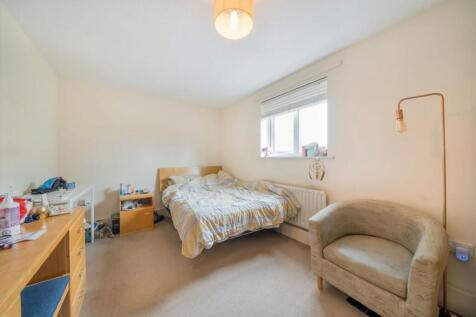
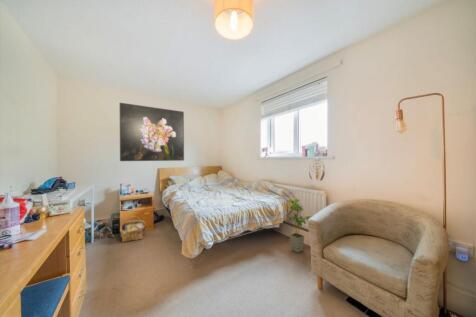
+ woven basket [119,215,147,243]
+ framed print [119,102,185,162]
+ house plant [286,198,313,254]
